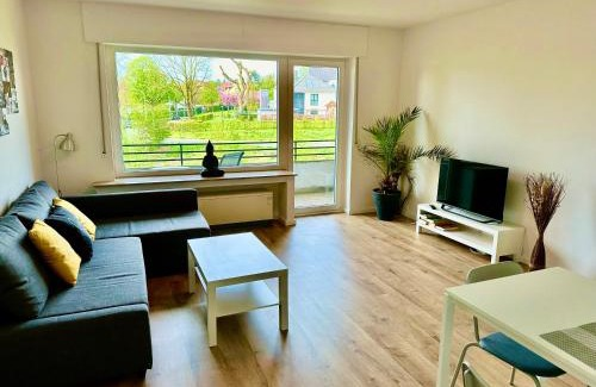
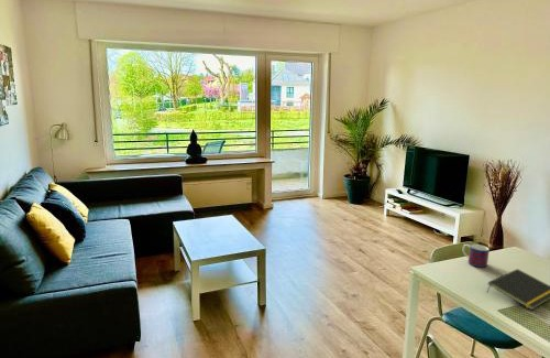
+ mug [462,243,491,269]
+ notepad [485,268,550,311]
